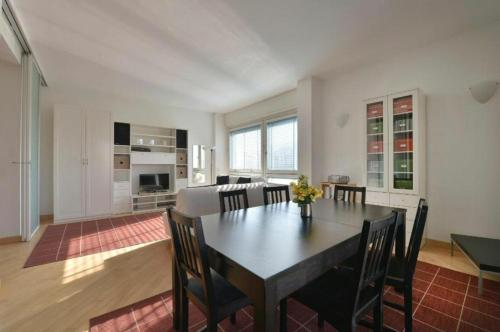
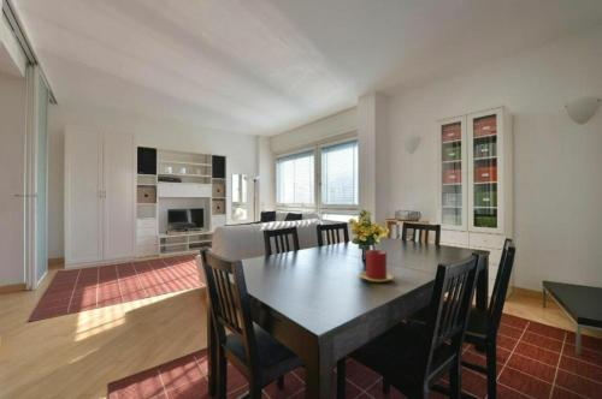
+ candle [359,249,395,284]
